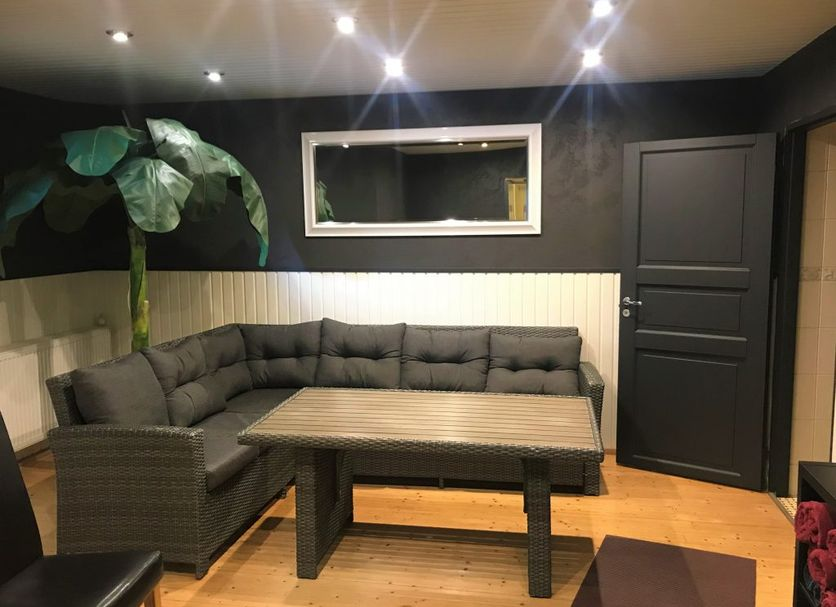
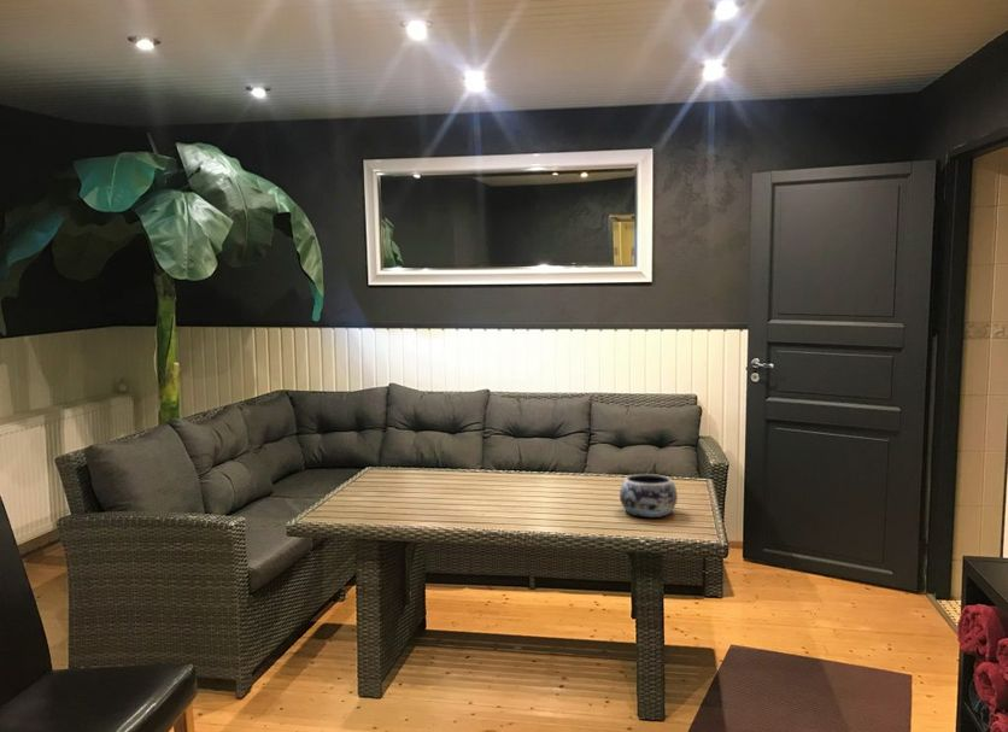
+ decorative bowl [619,473,679,519]
